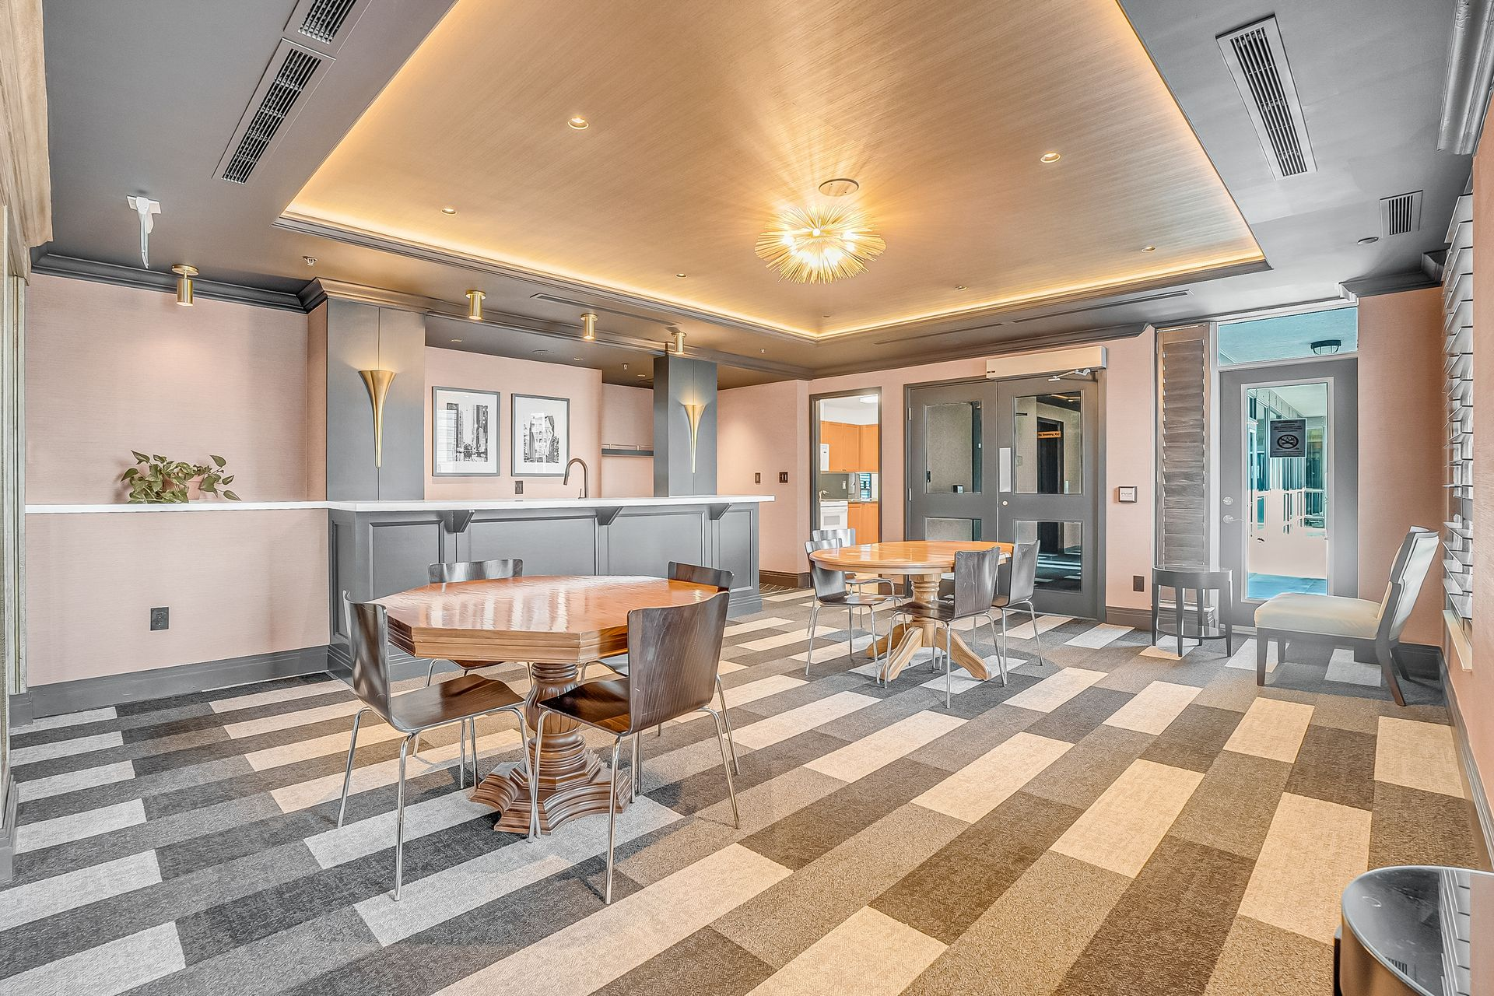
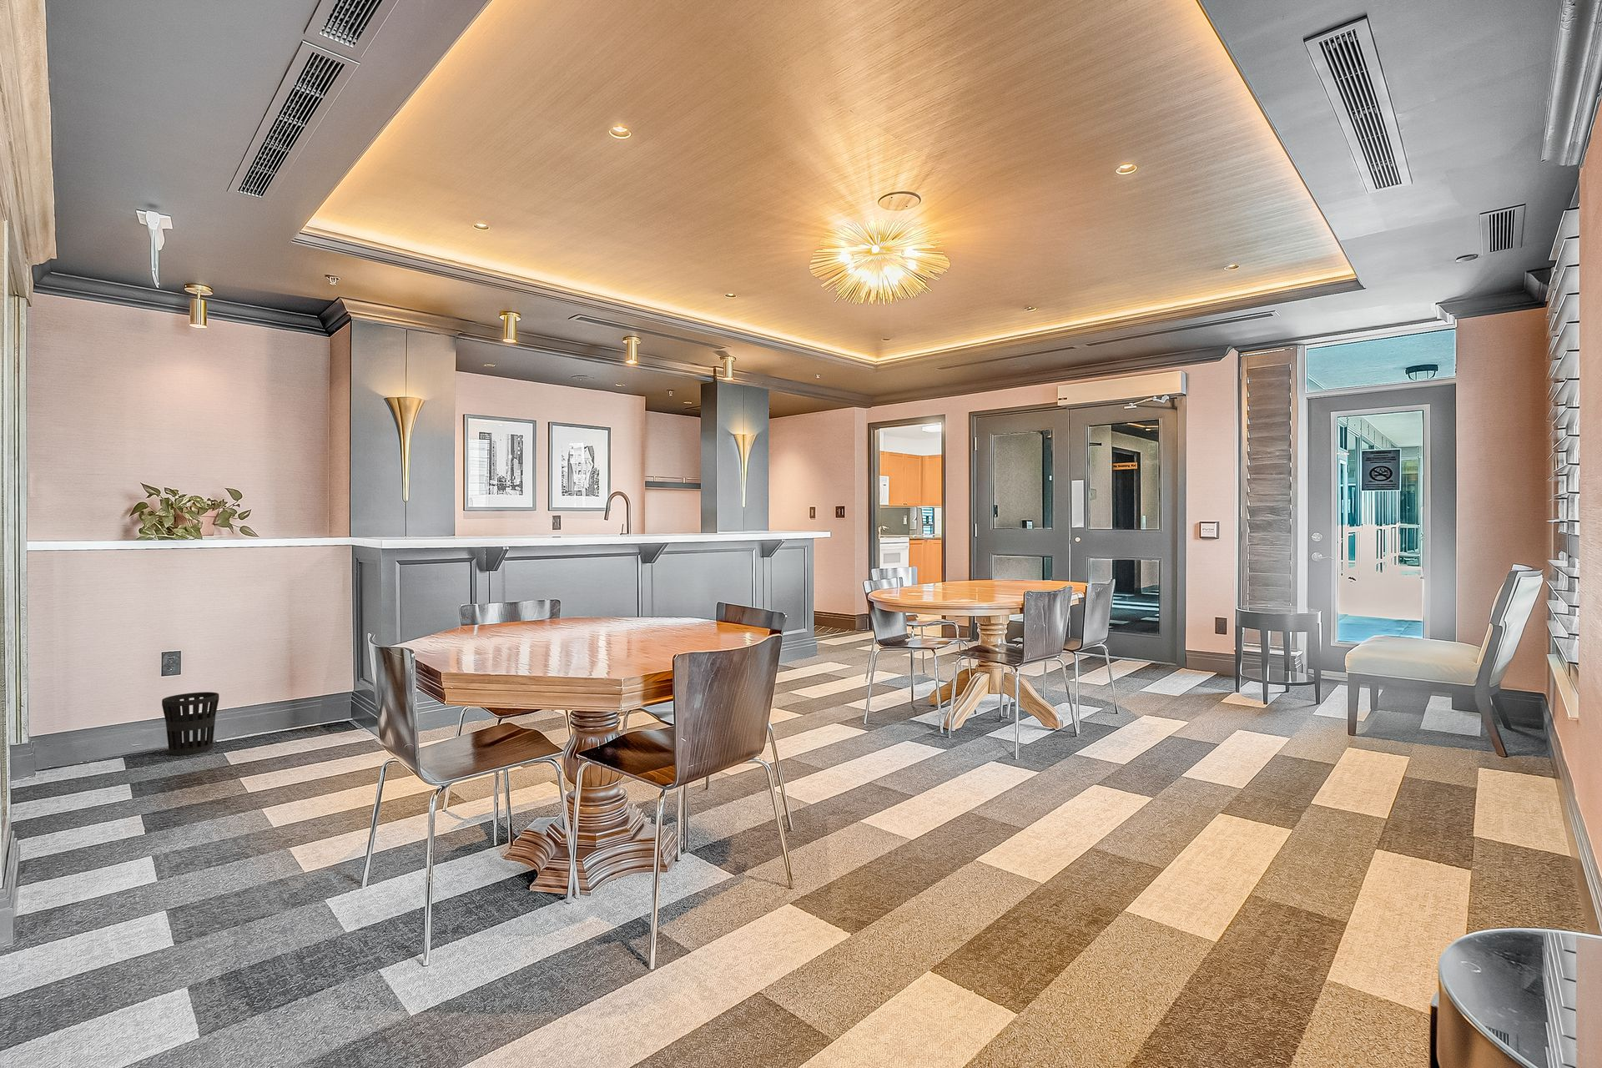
+ wastebasket [161,691,219,756]
